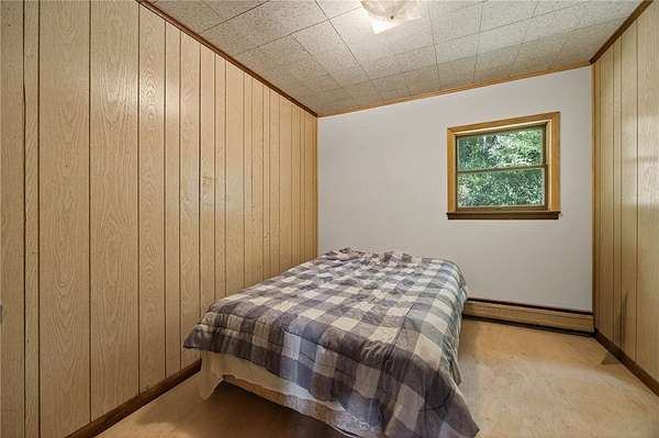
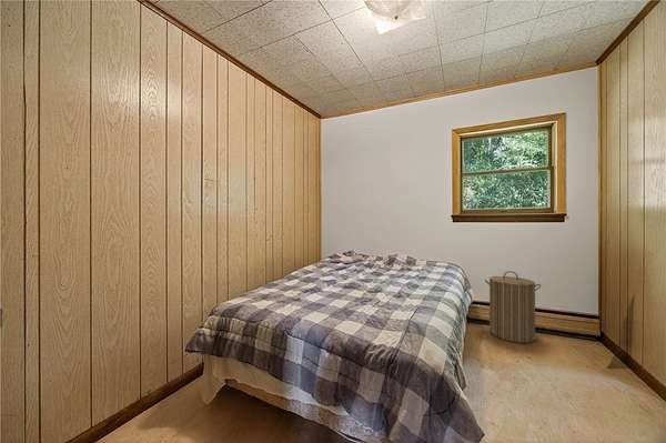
+ laundry hamper [484,270,542,344]
